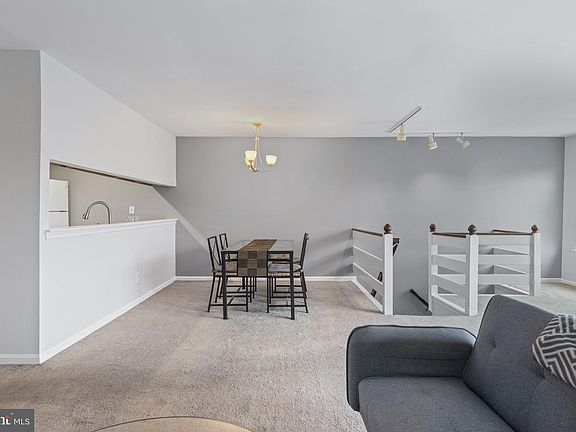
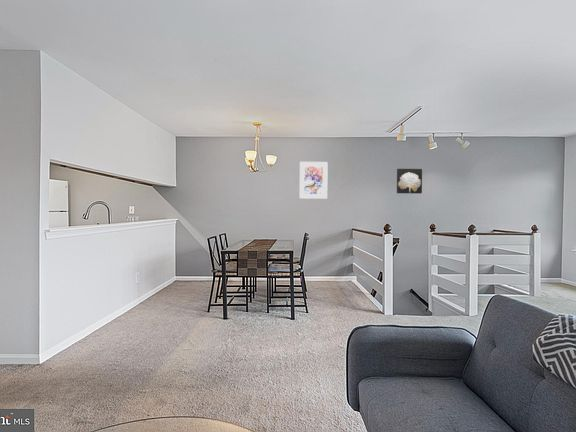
+ wall art [396,168,423,194]
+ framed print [299,161,329,200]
